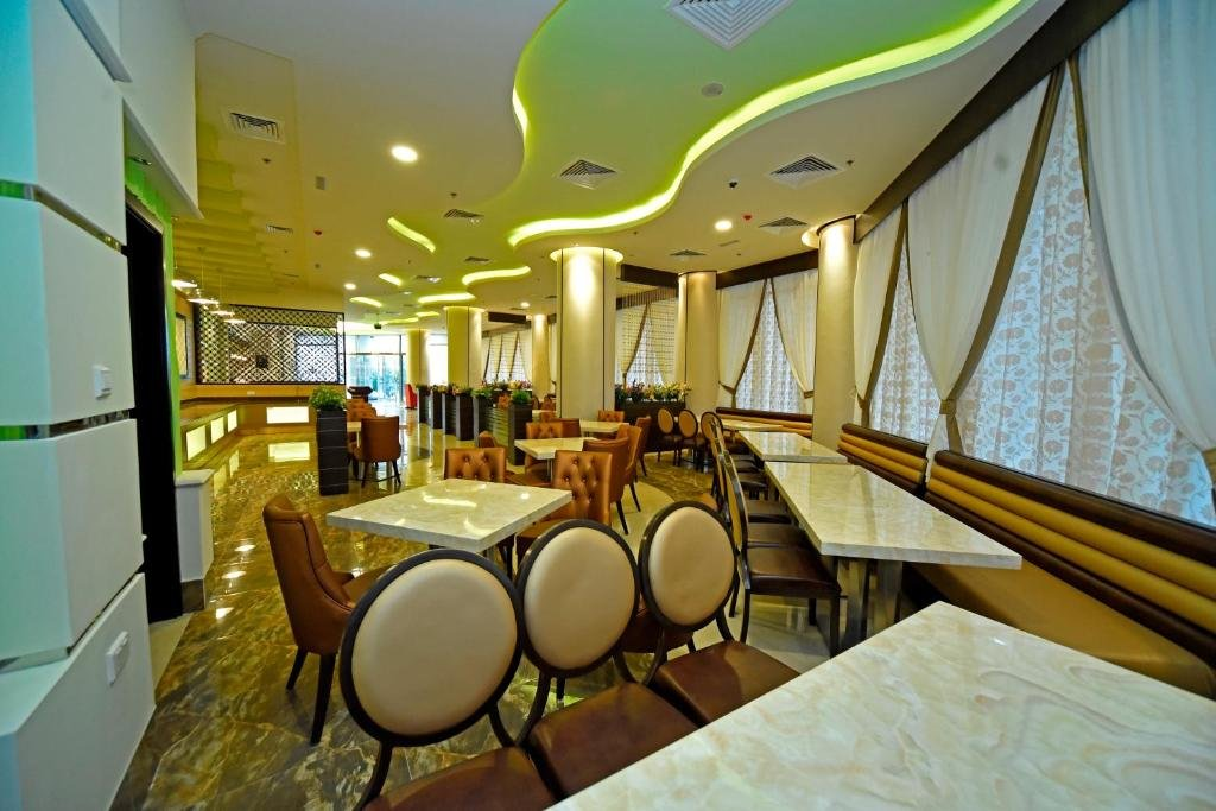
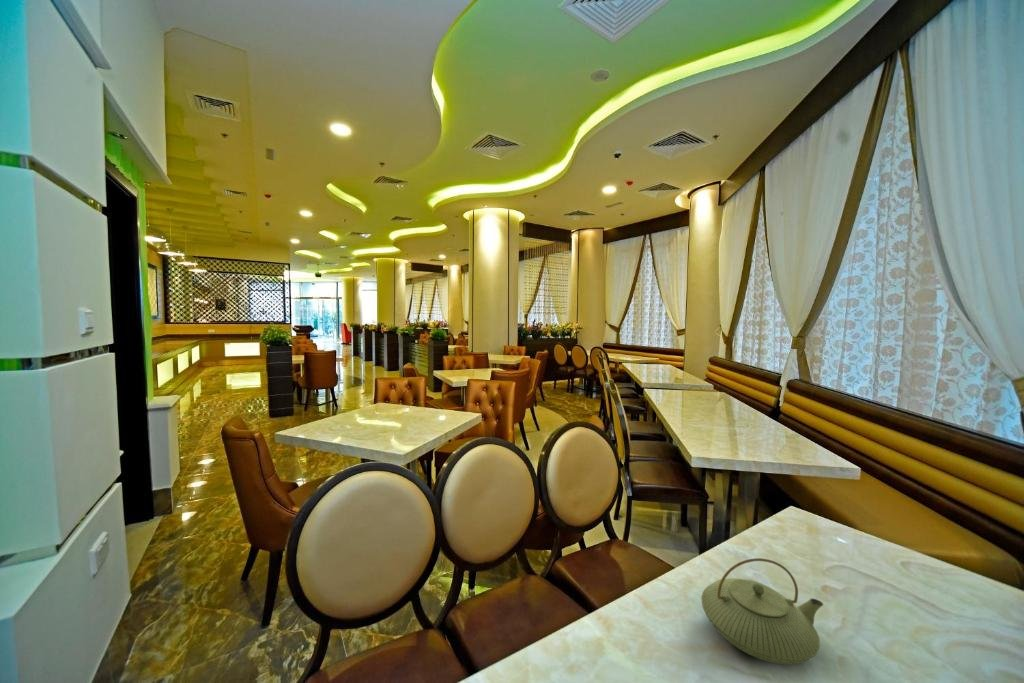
+ teapot [701,557,824,666]
